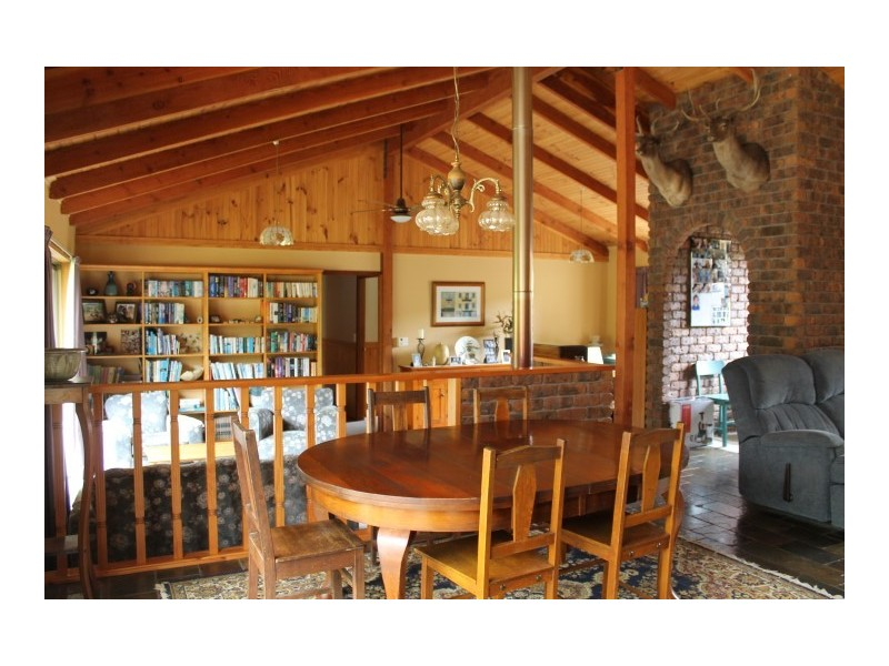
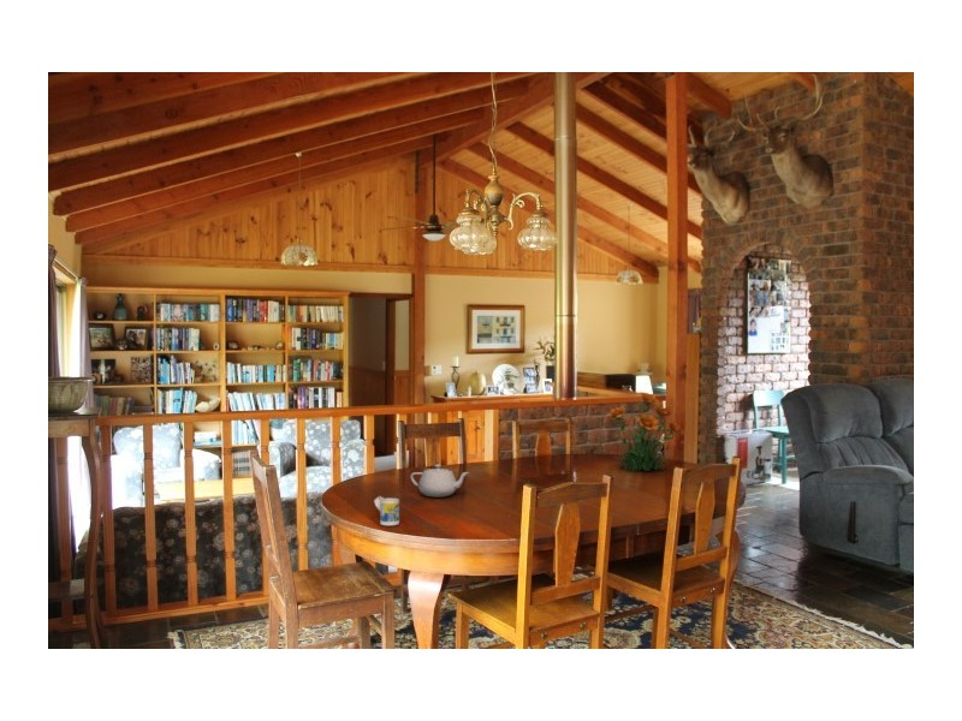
+ teapot [409,464,470,499]
+ flower plant [605,391,685,472]
+ cup [373,495,400,526]
